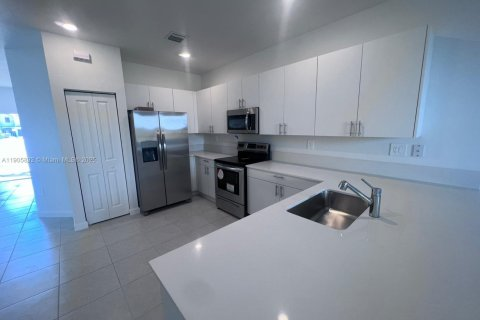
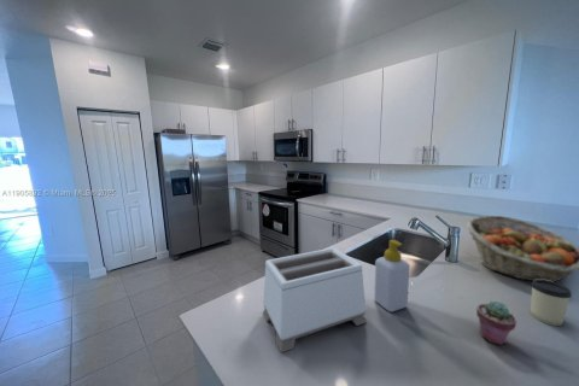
+ potted succulent [475,300,517,346]
+ fruit basket [466,215,579,282]
+ toaster [262,246,367,353]
+ cup [530,280,573,327]
+ soap bottle [373,239,411,314]
